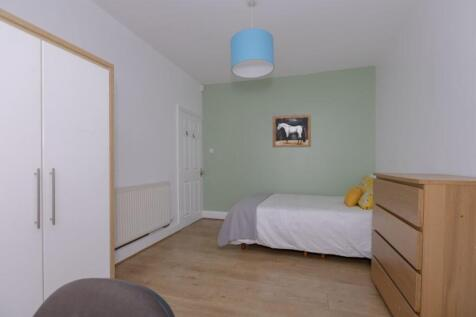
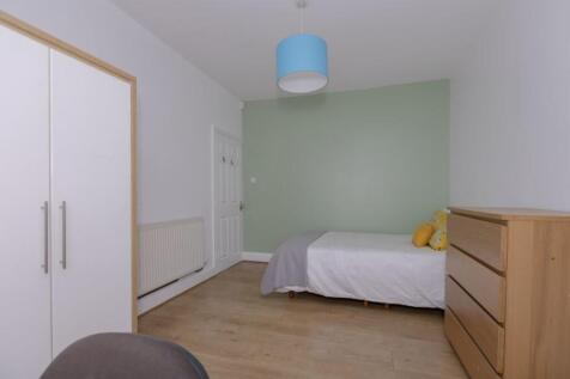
- wall art [272,113,312,148]
